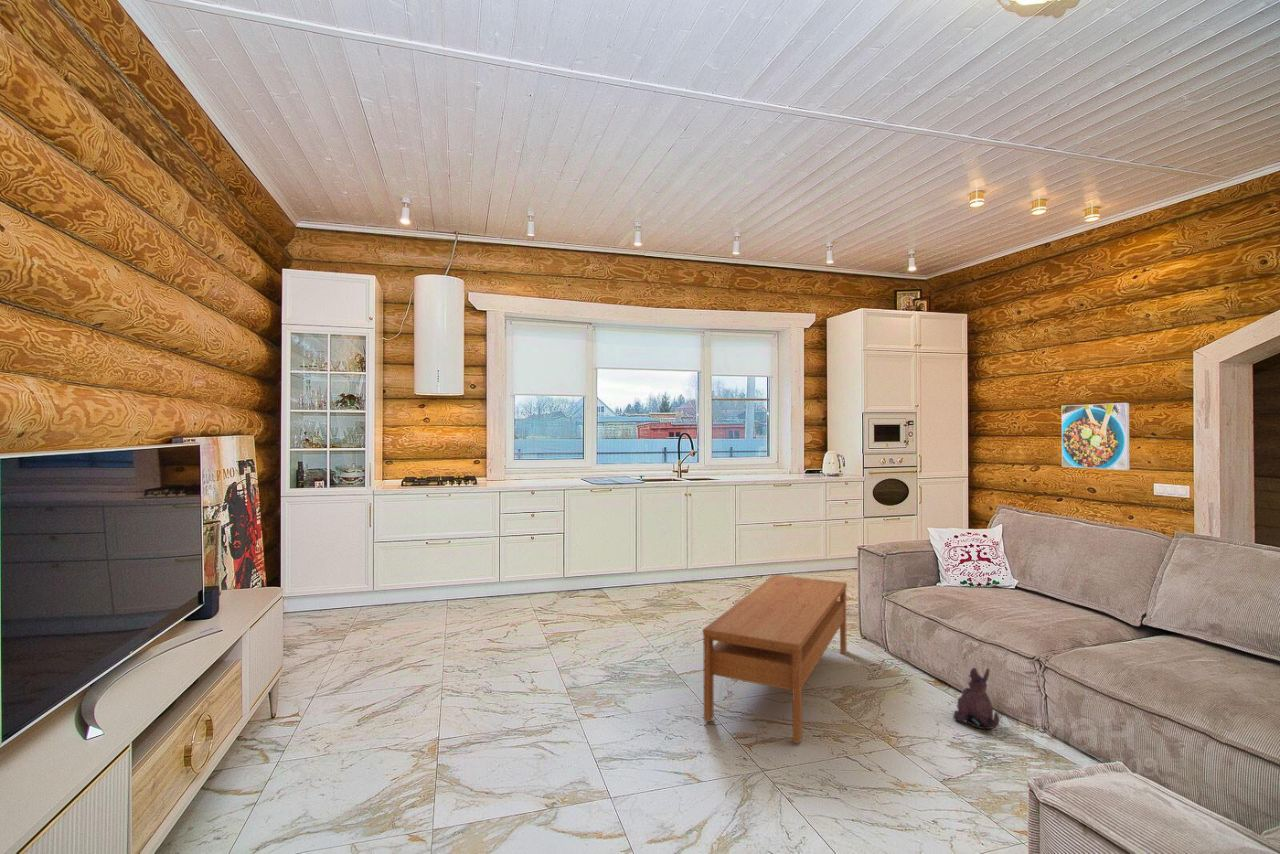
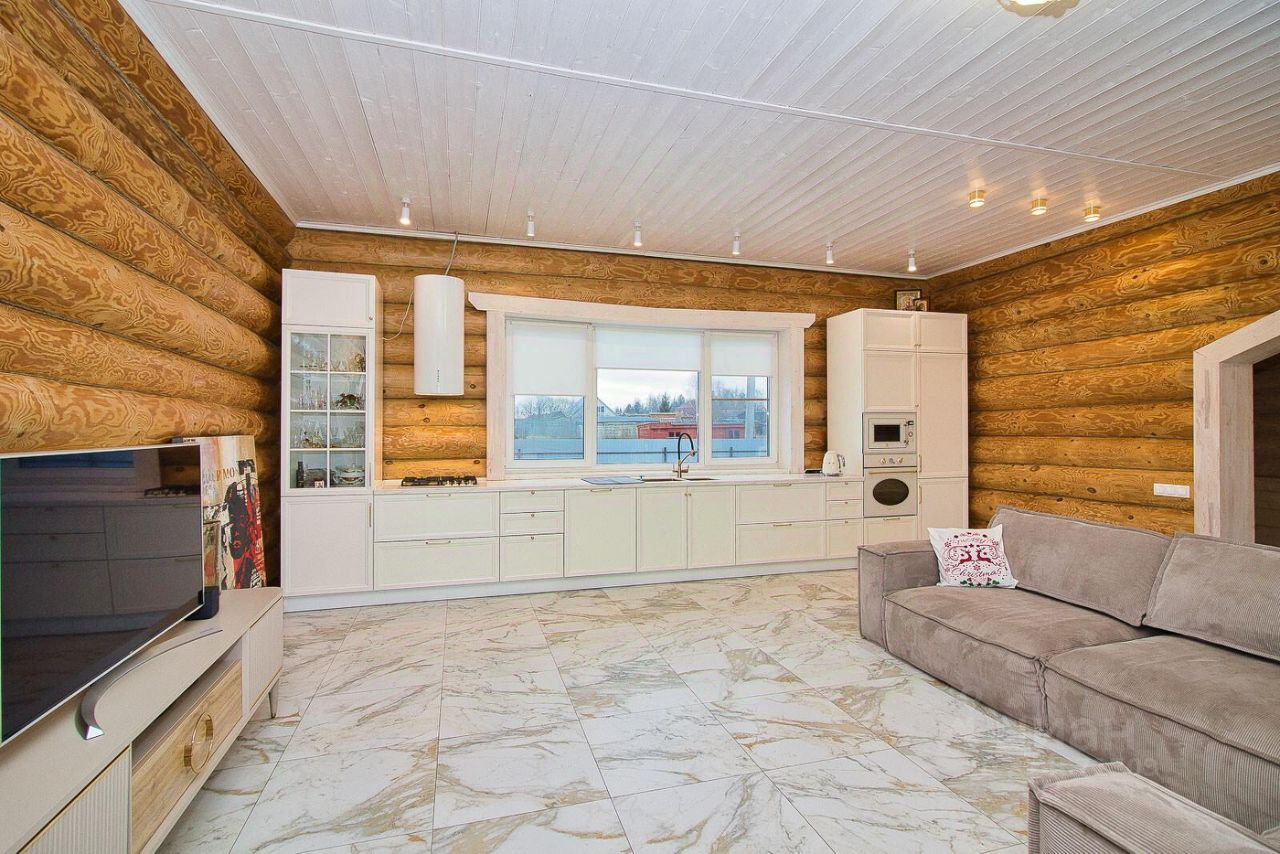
- plush toy [952,667,1000,730]
- coffee table [702,574,848,744]
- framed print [1061,402,1131,471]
